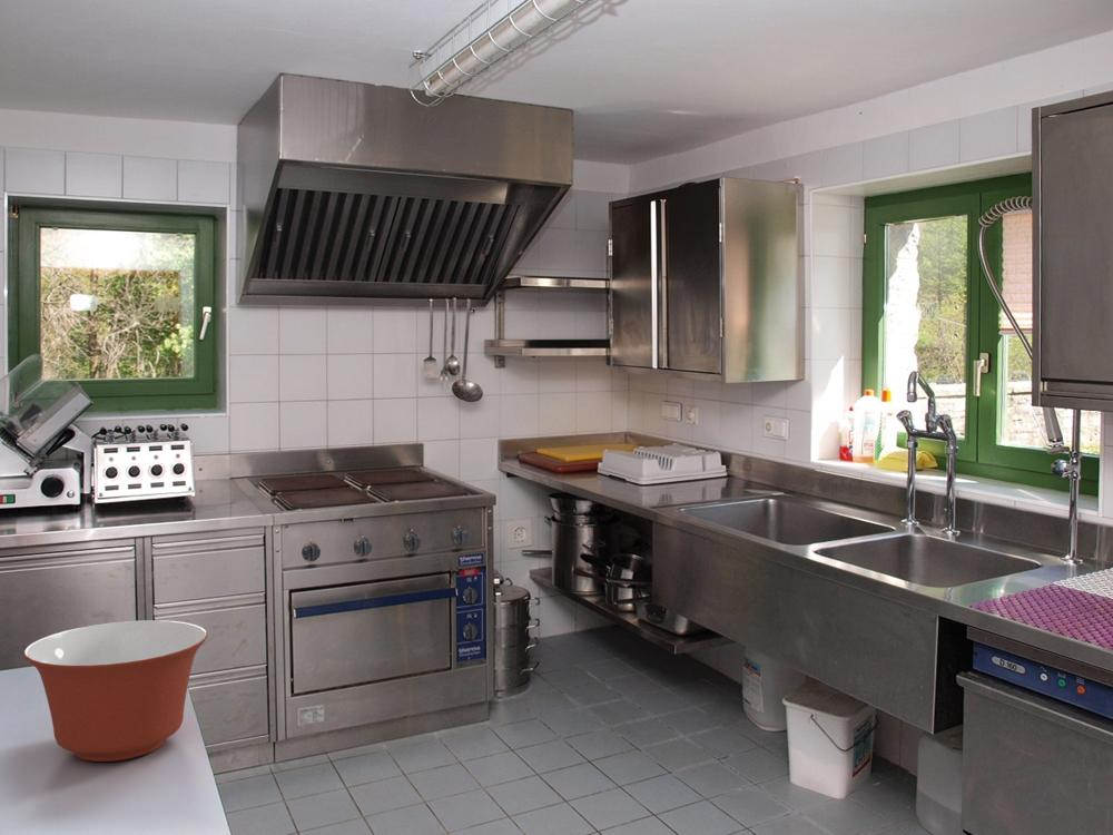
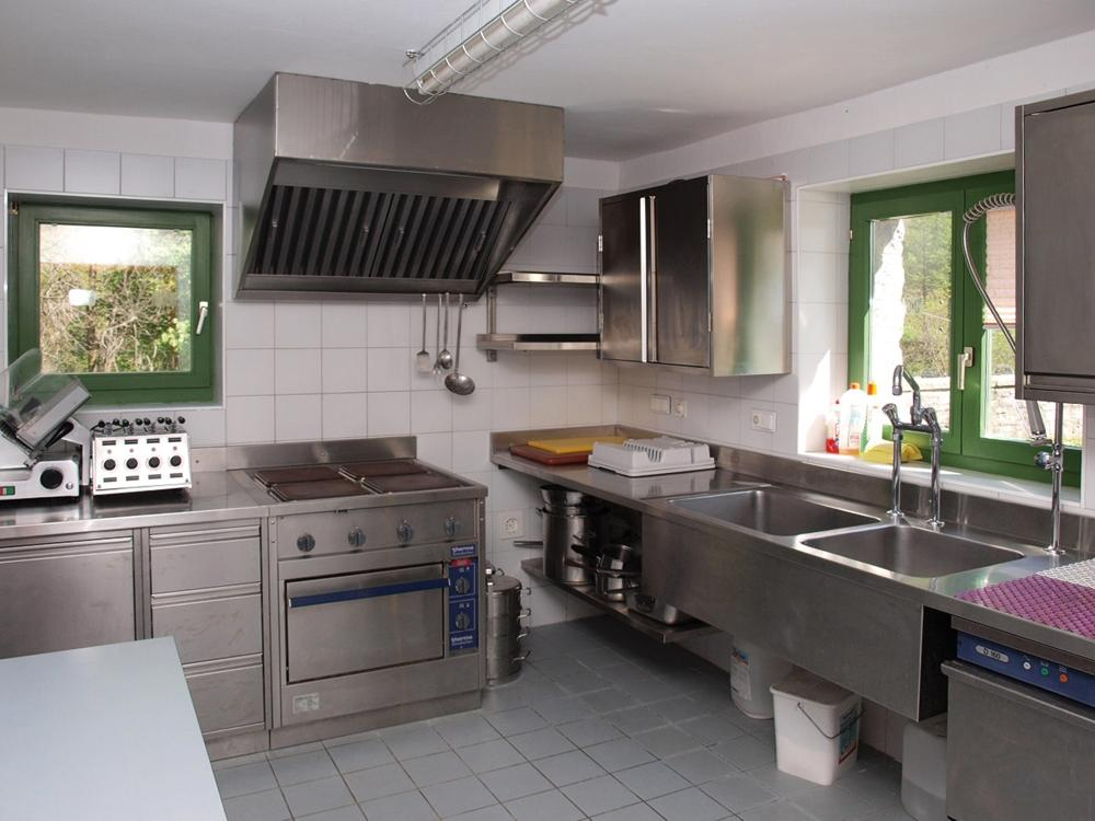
- mixing bowl [22,619,208,763]
